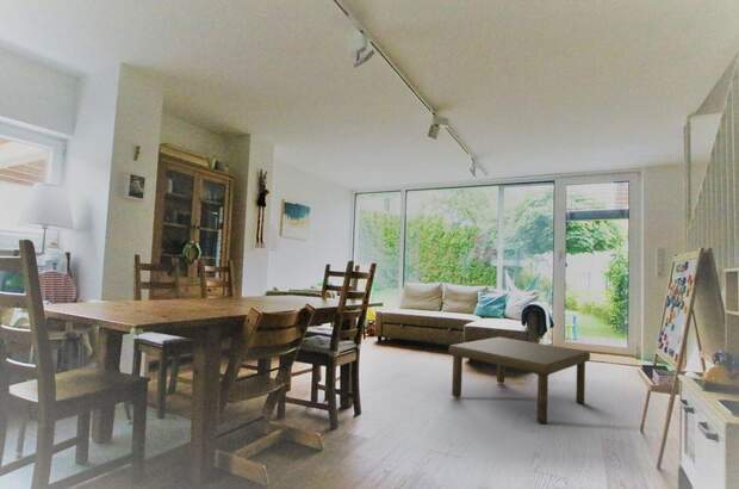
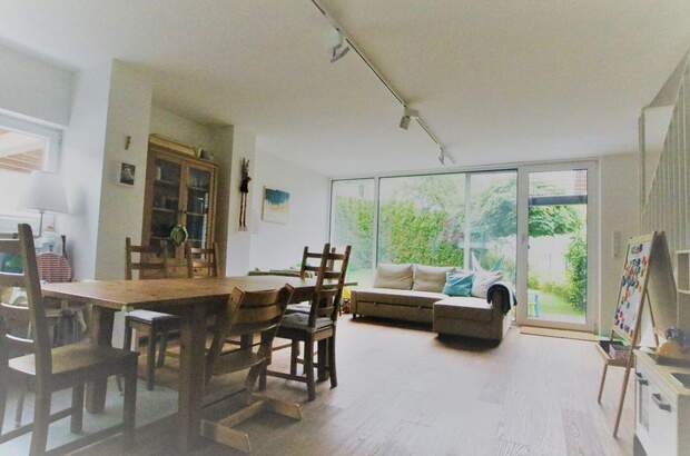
- coffee table [447,336,591,425]
